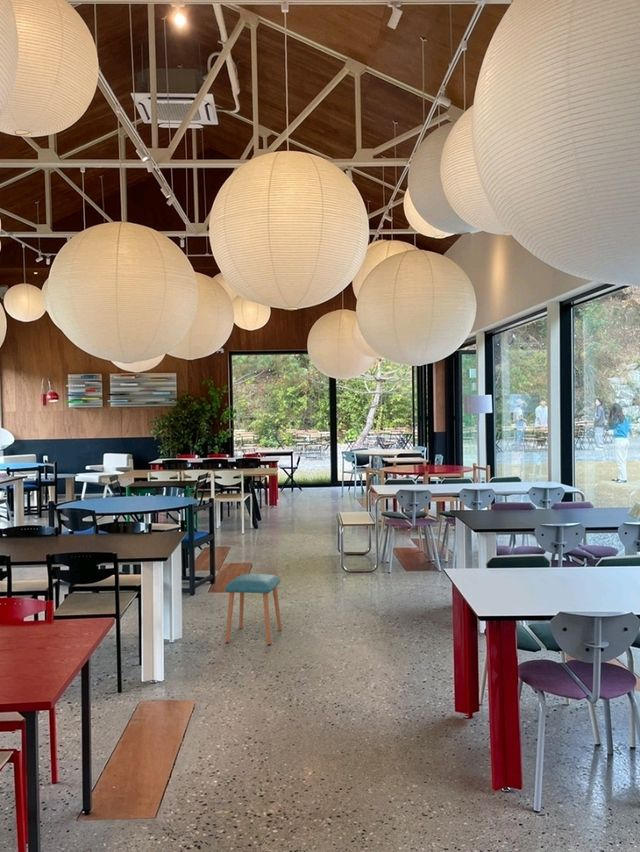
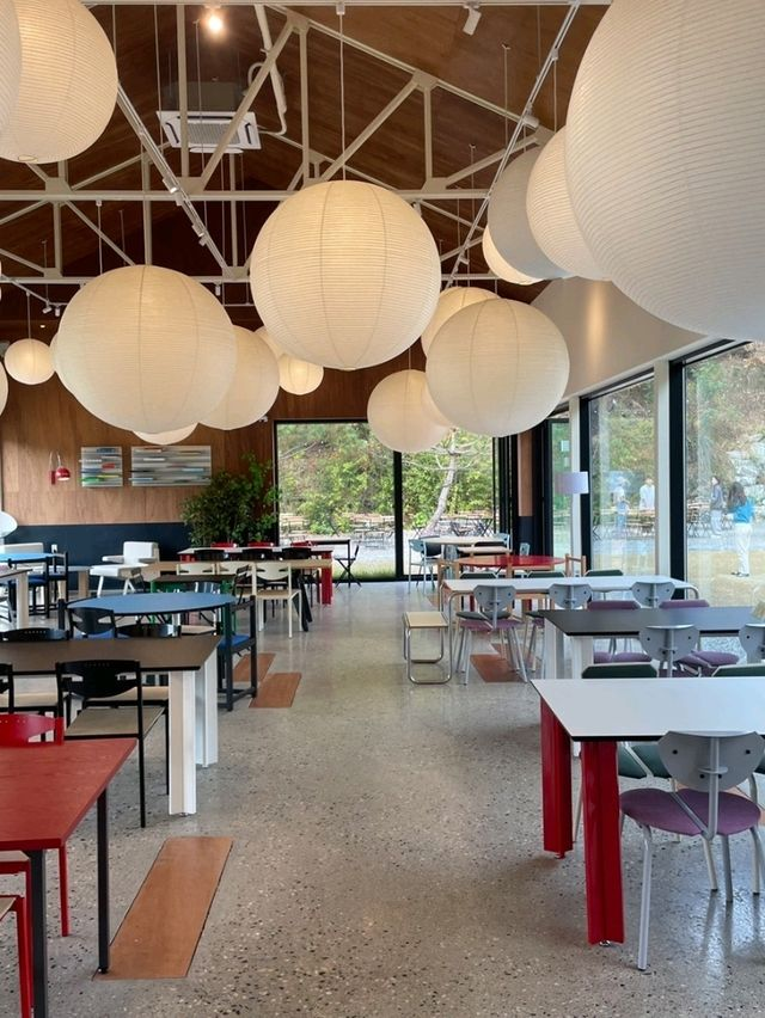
- stool [224,573,283,646]
